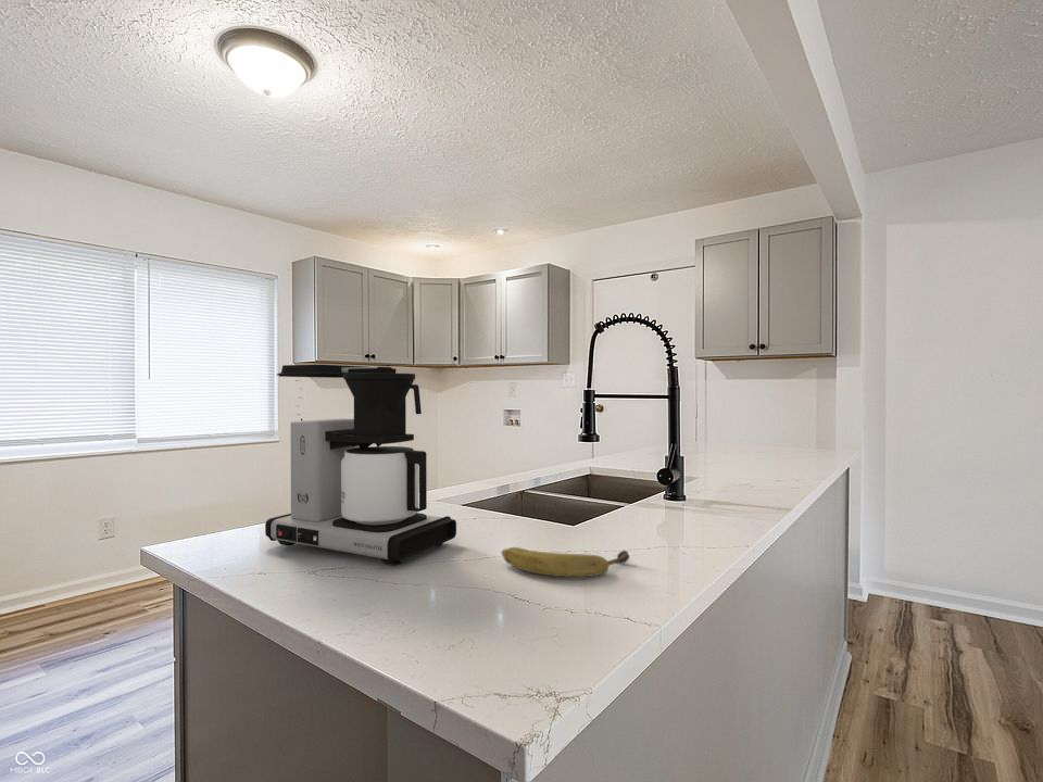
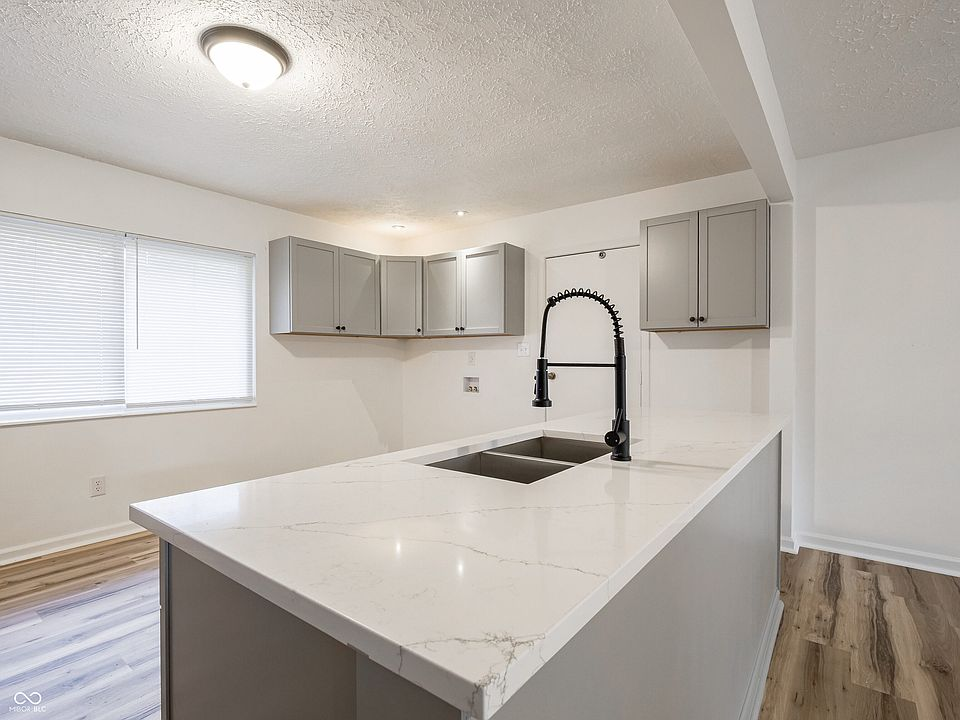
- fruit [500,546,630,578]
- coffee maker [264,364,457,567]
